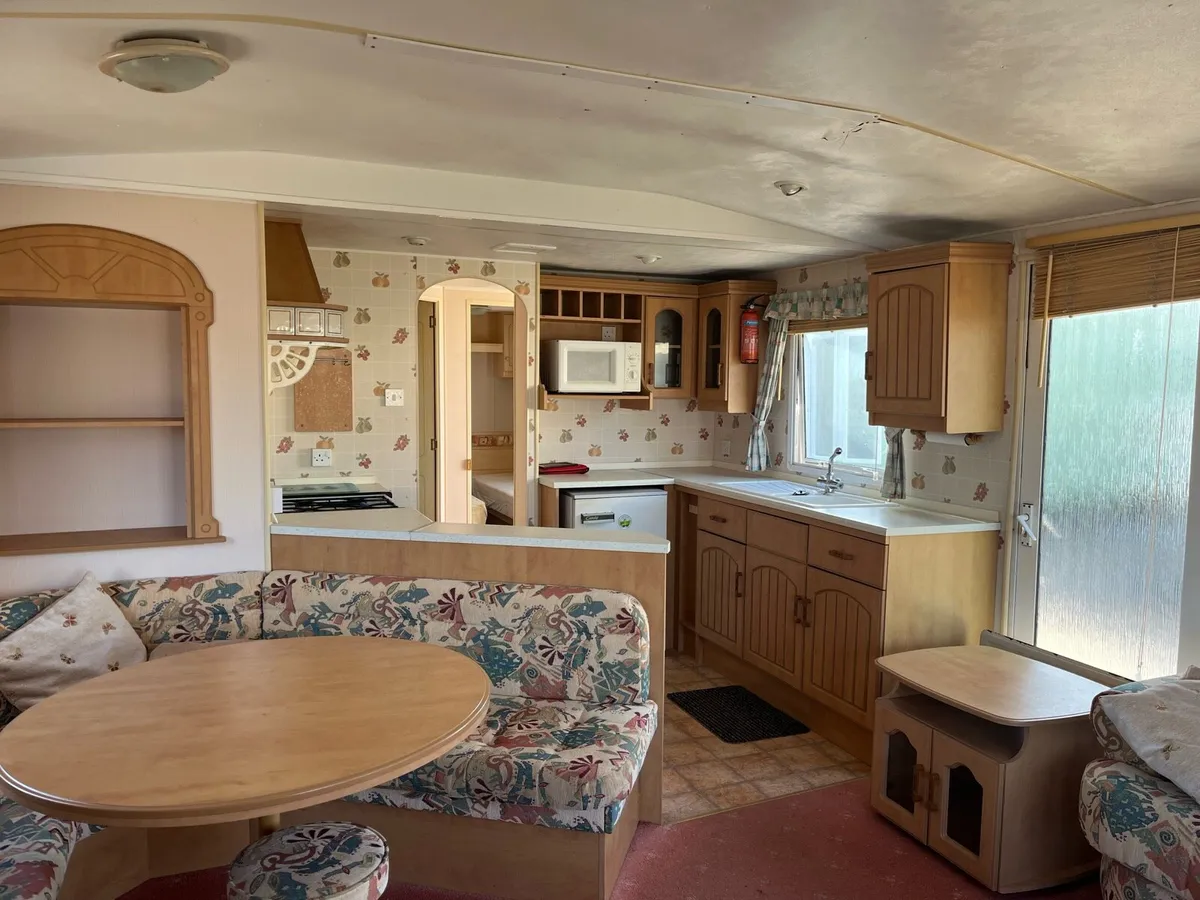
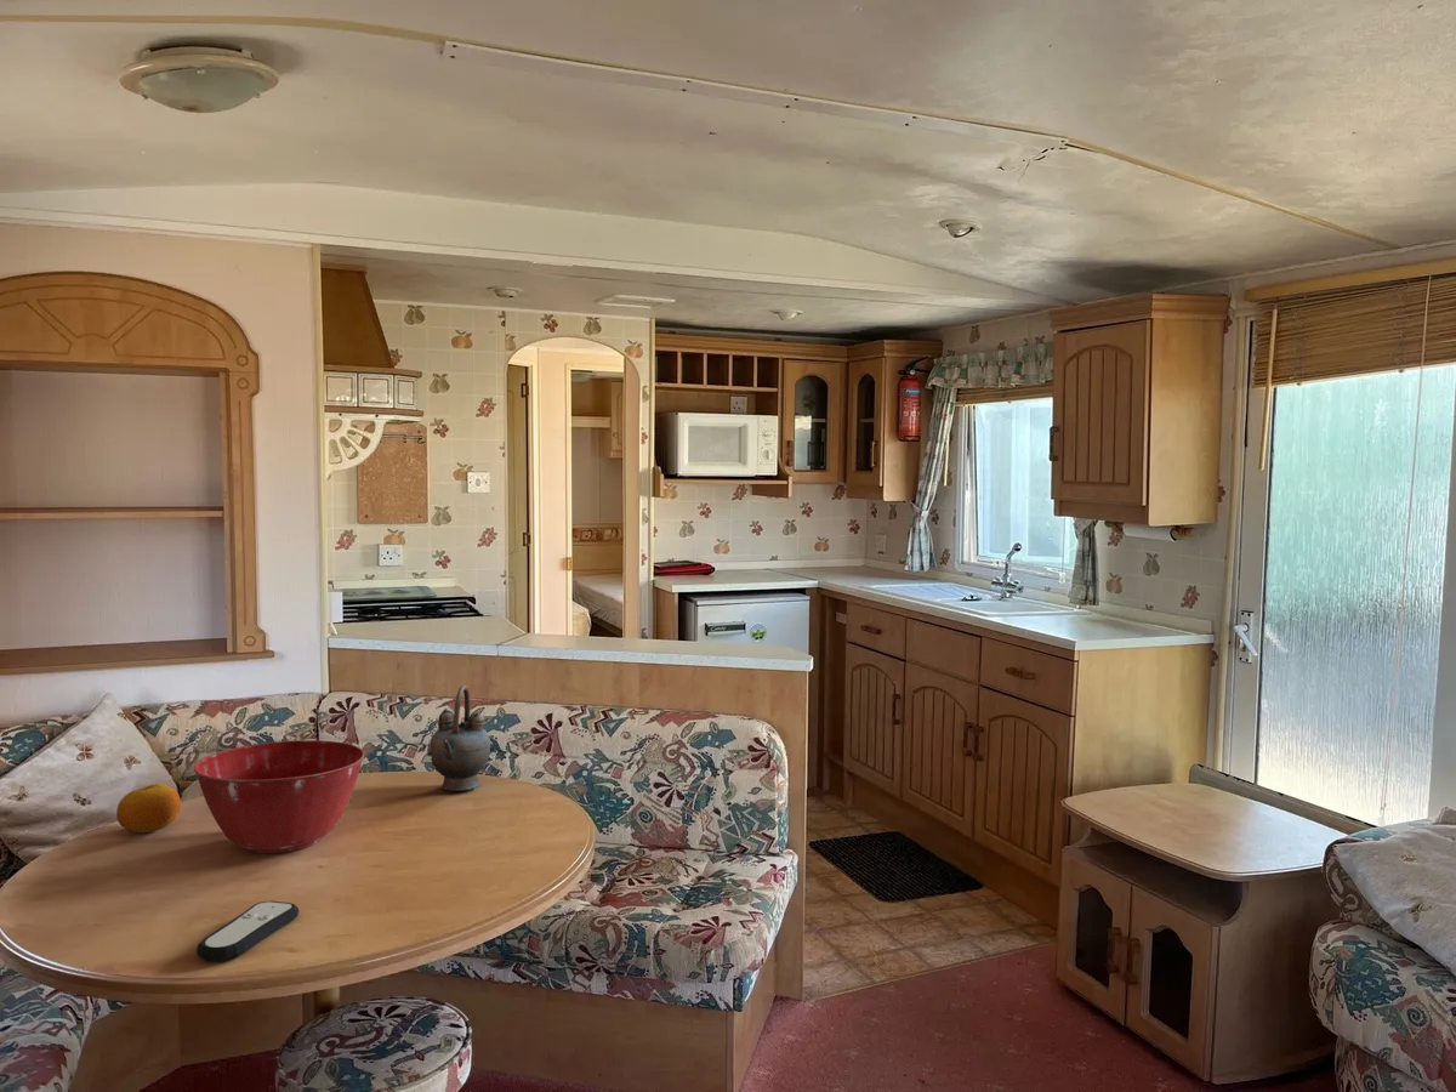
+ fruit [115,783,182,835]
+ mixing bowl [193,739,365,854]
+ remote control [195,900,301,962]
+ teapot [426,684,491,792]
